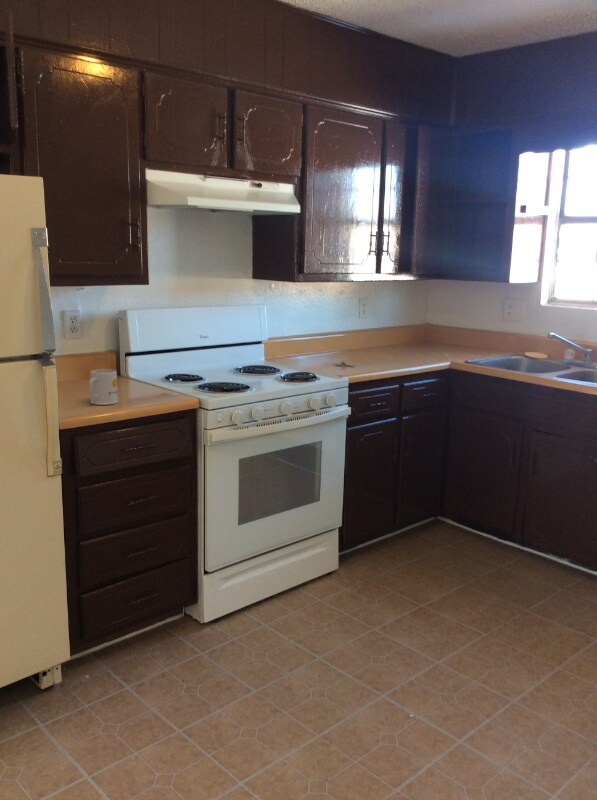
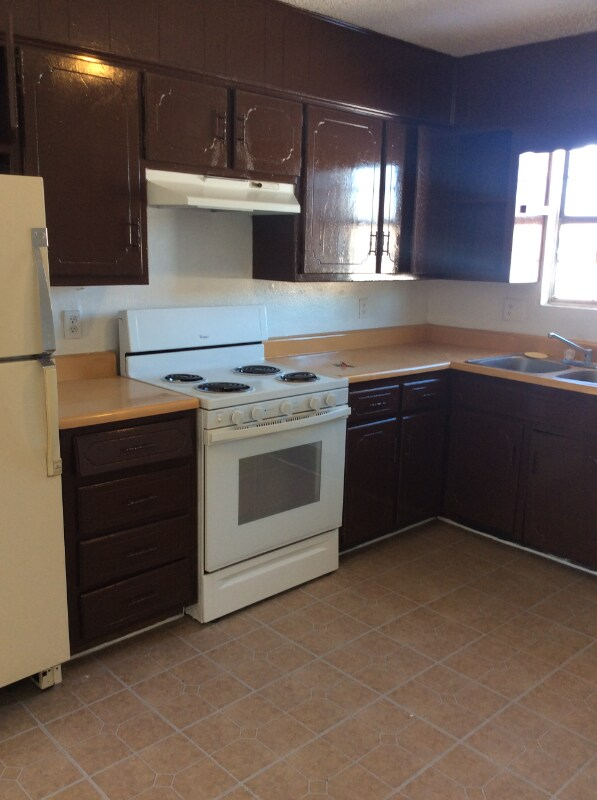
- mug [88,368,119,406]
